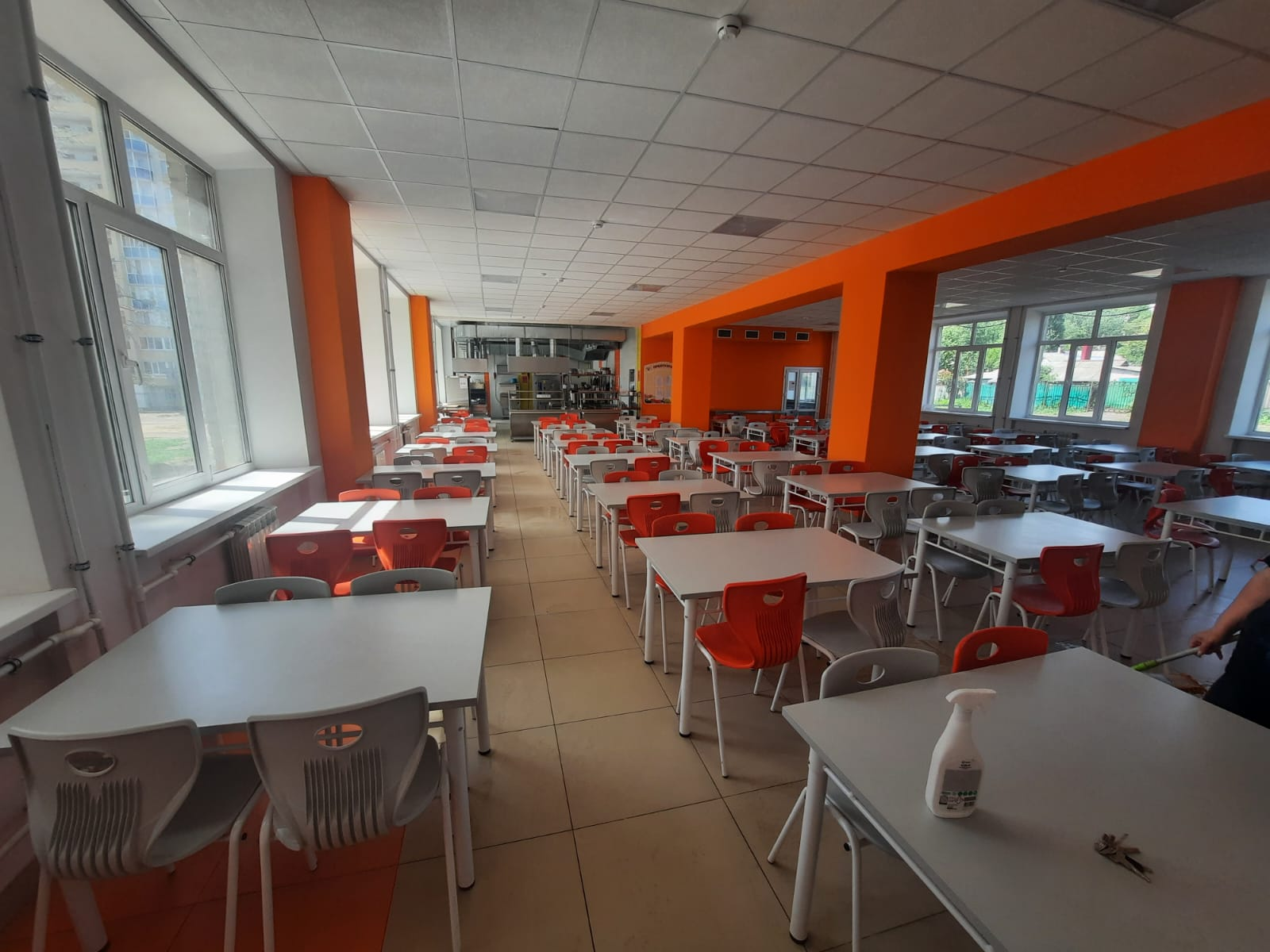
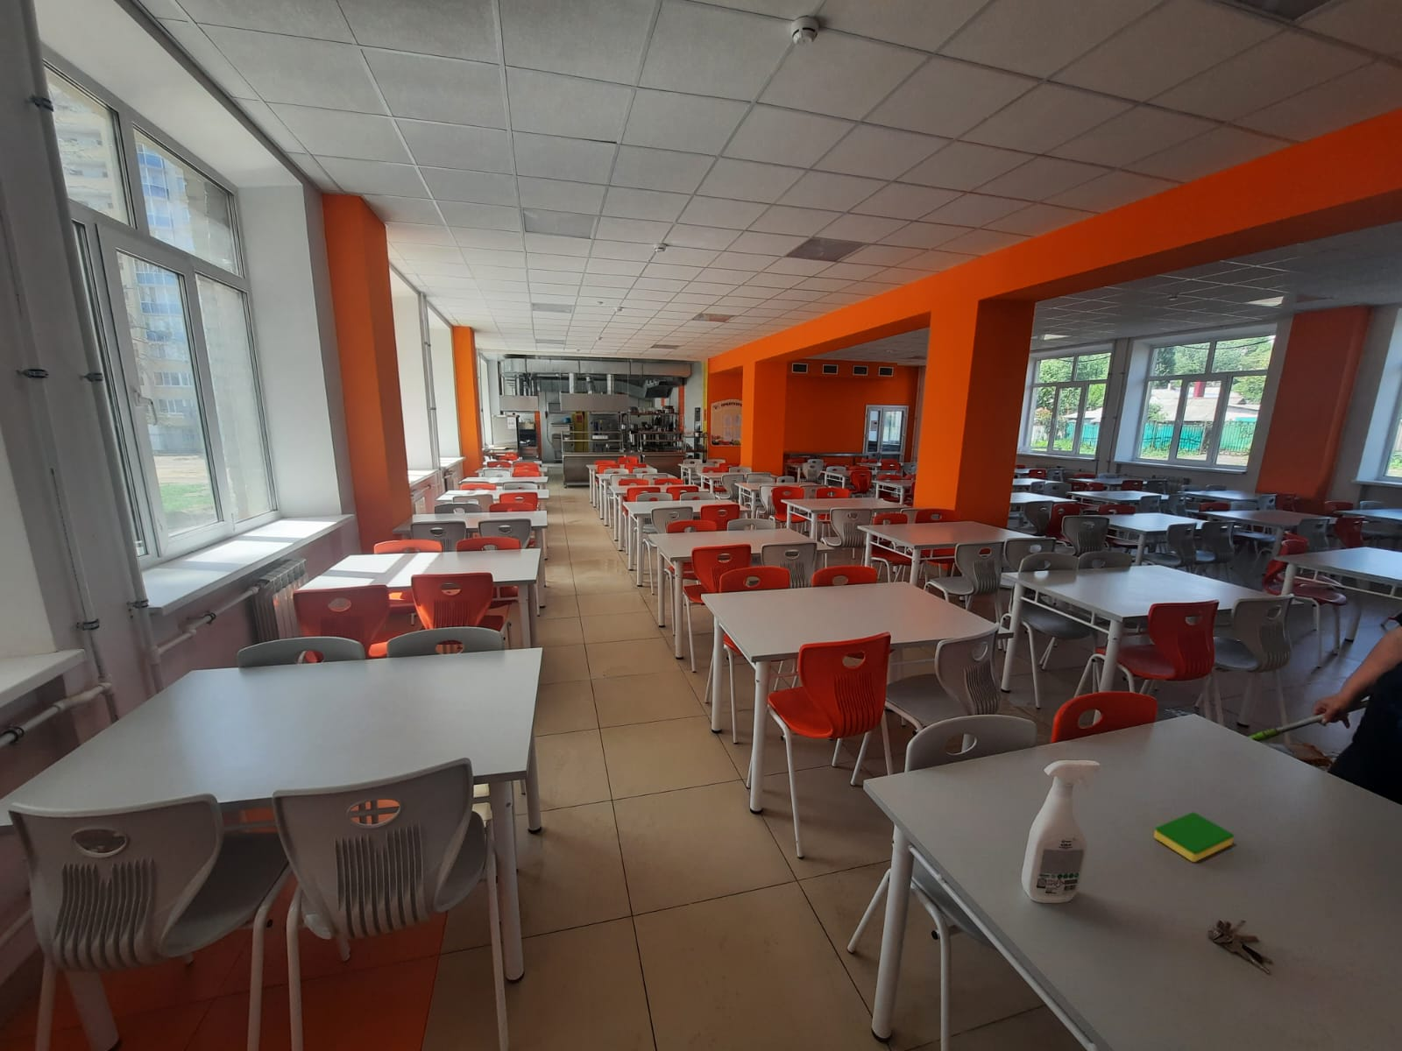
+ dish sponge [1154,811,1234,862]
